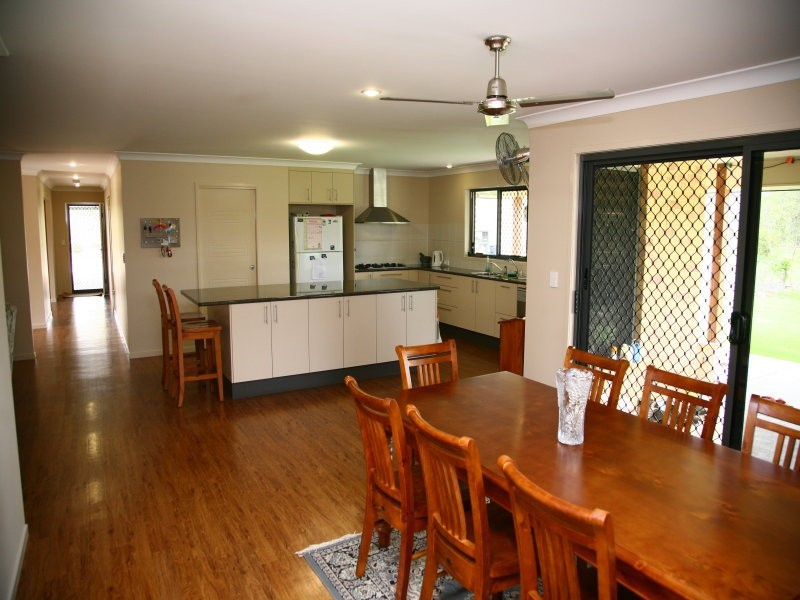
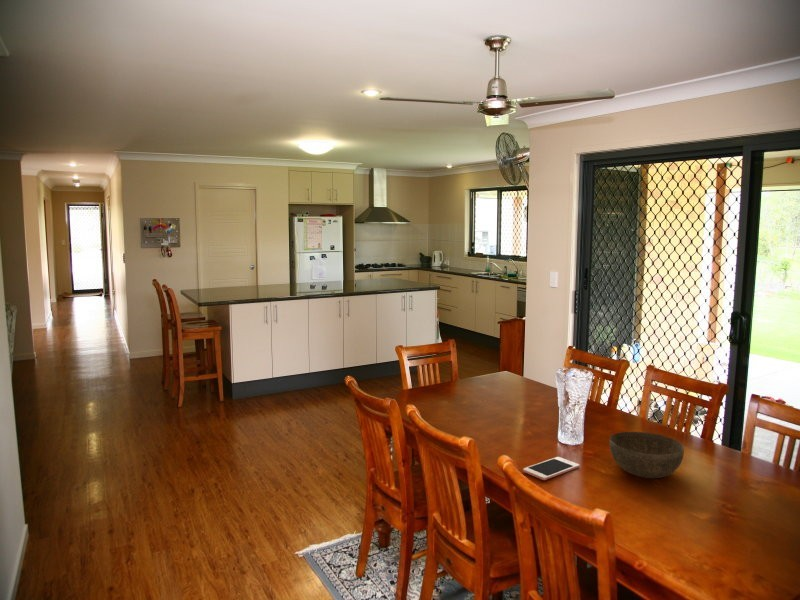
+ bowl [609,431,685,479]
+ cell phone [522,456,581,481]
